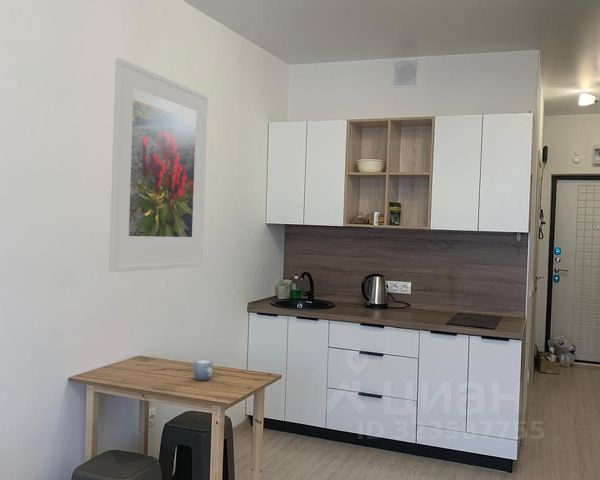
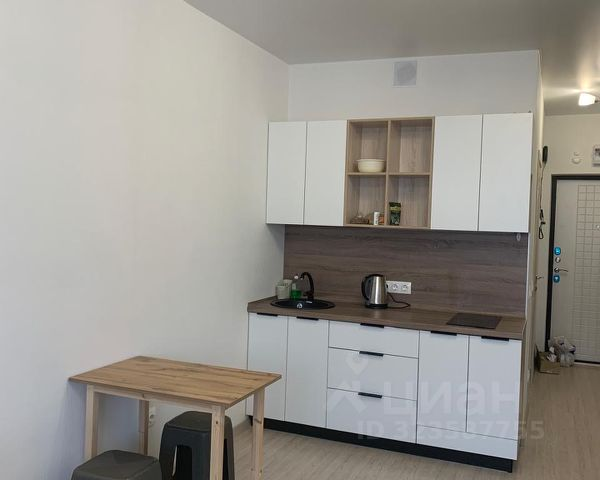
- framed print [108,57,209,273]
- mug [192,359,214,381]
